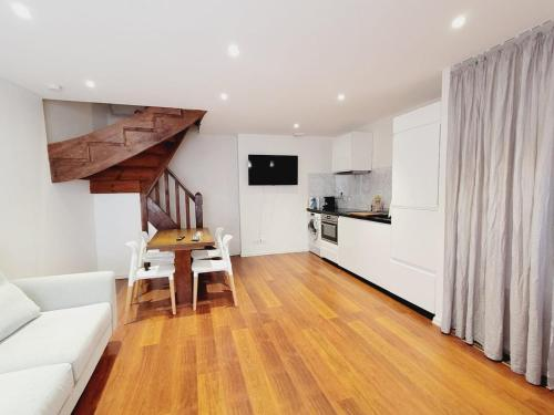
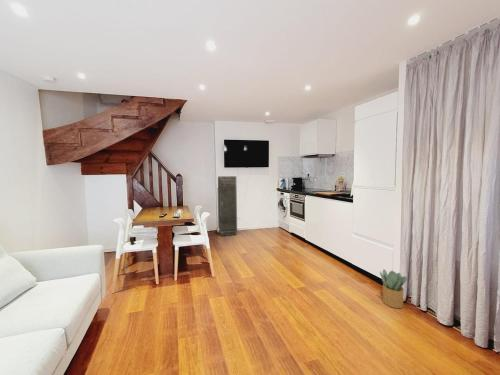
+ potted plant [379,268,408,309]
+ storage cabinet [217,175,238,237]
